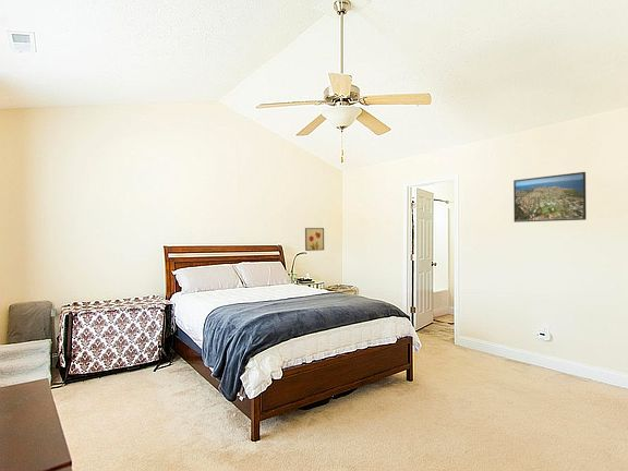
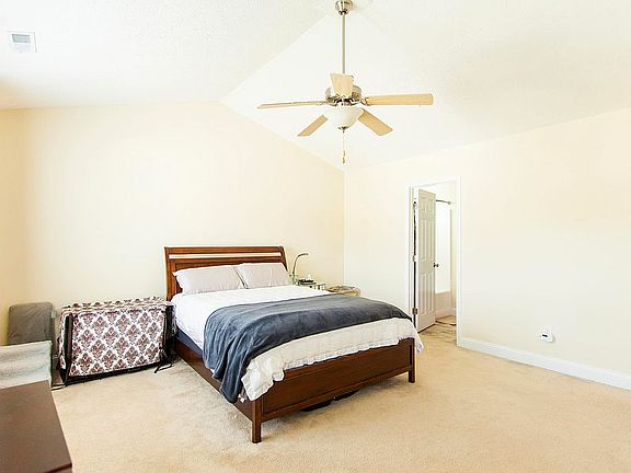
- wall art [304,227,325,252]
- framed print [512,171,588,224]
